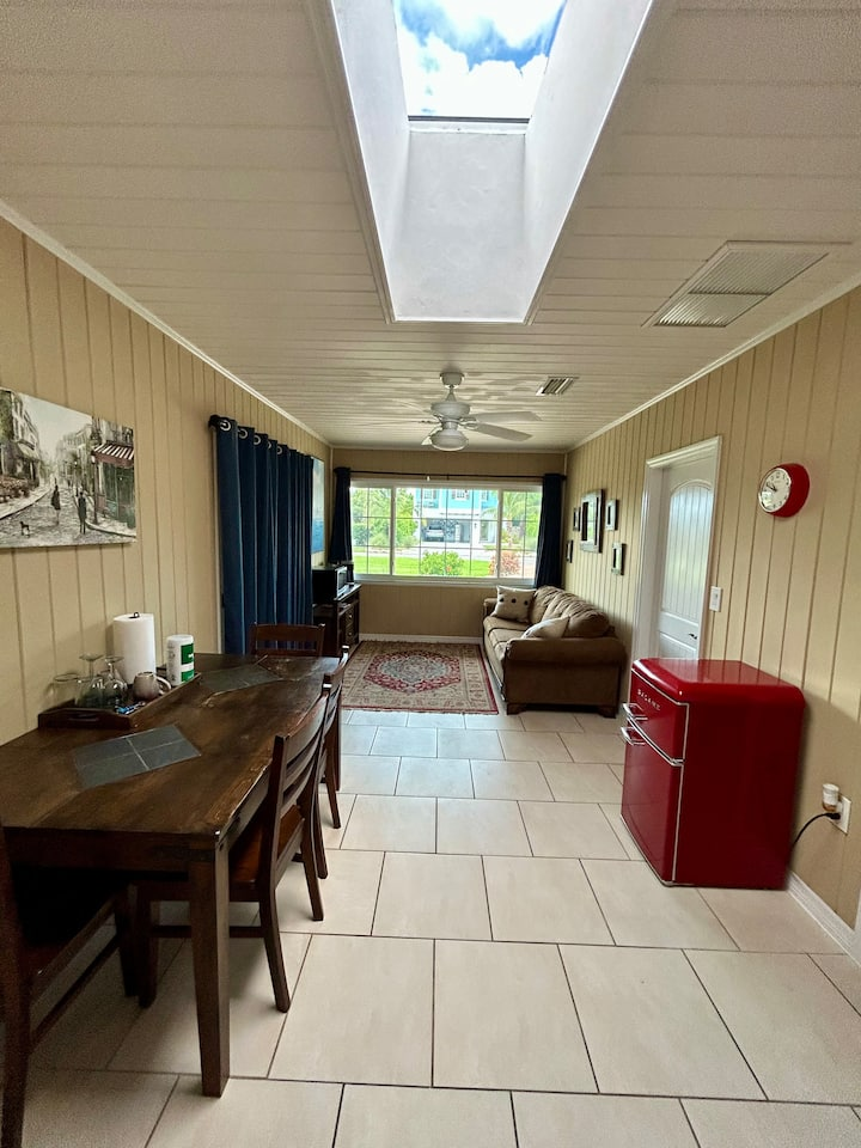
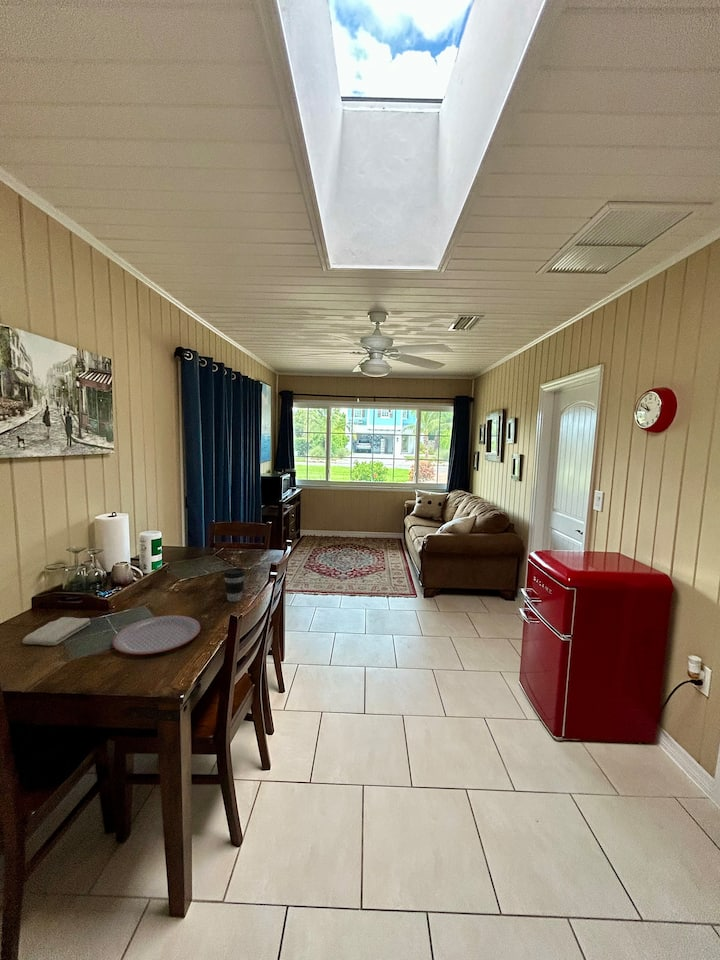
+ washcloth [22,616,92,646]
+ coffee cup [223,567,246,602]
+ plate [111,614,201,655]
